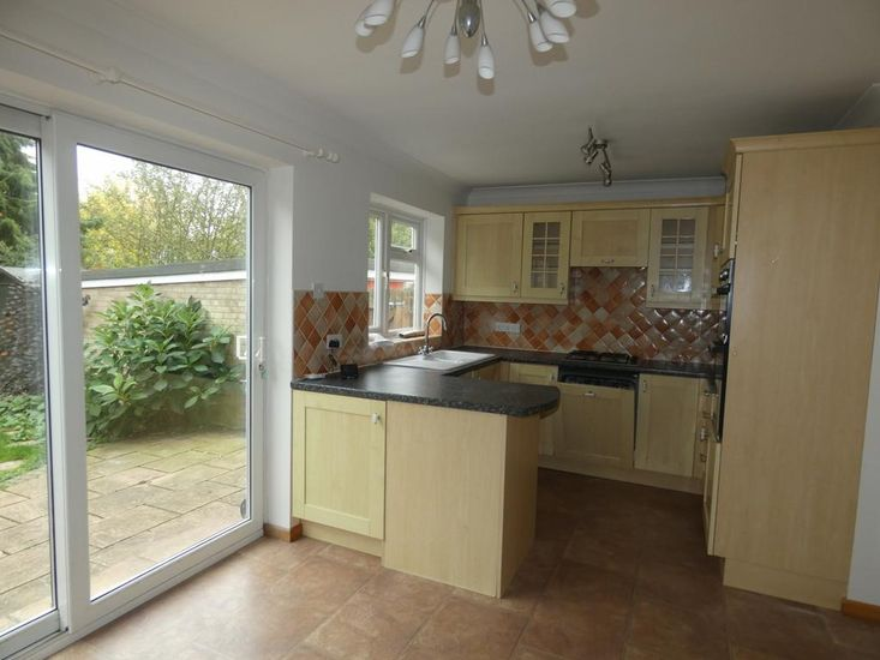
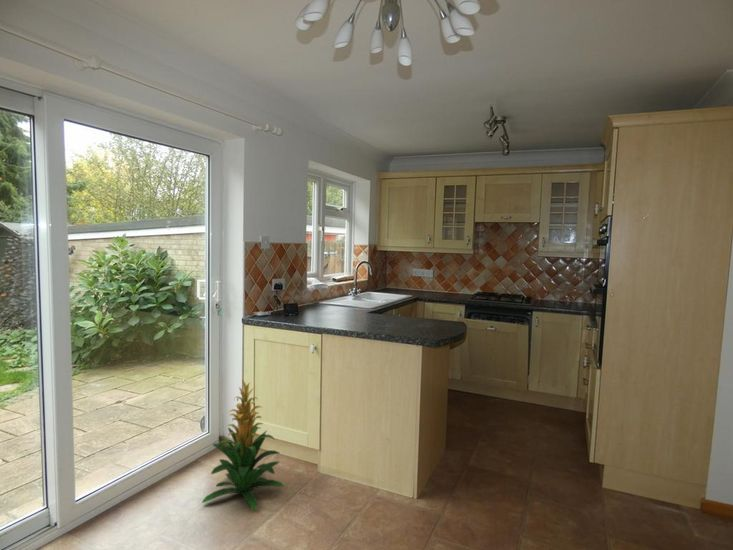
+ indoor plant [201,379,285,512]
